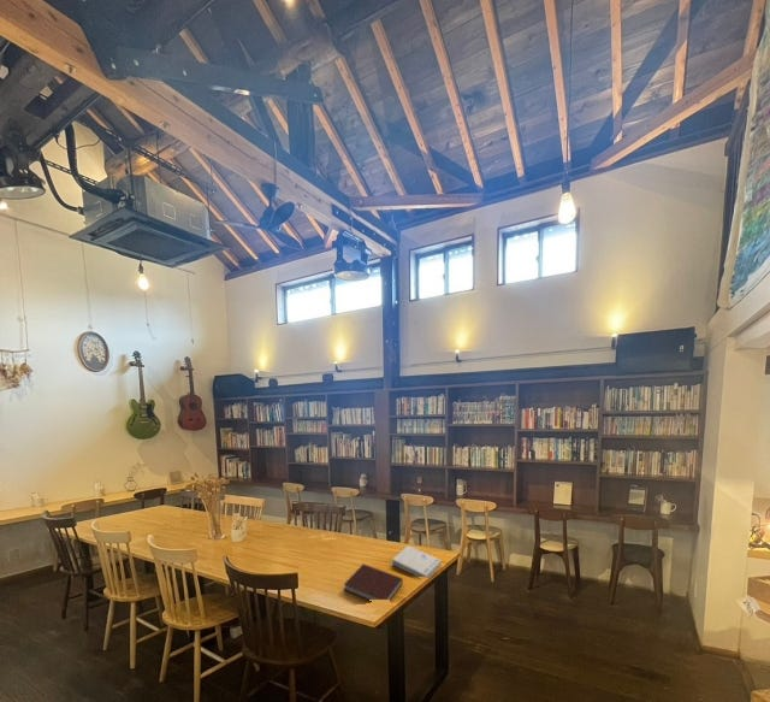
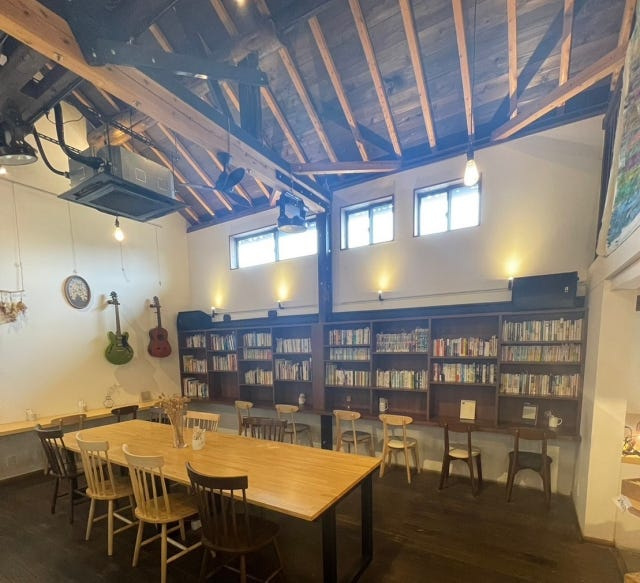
- book [391,544,443,580]
- notebook [343,564,404,601]
